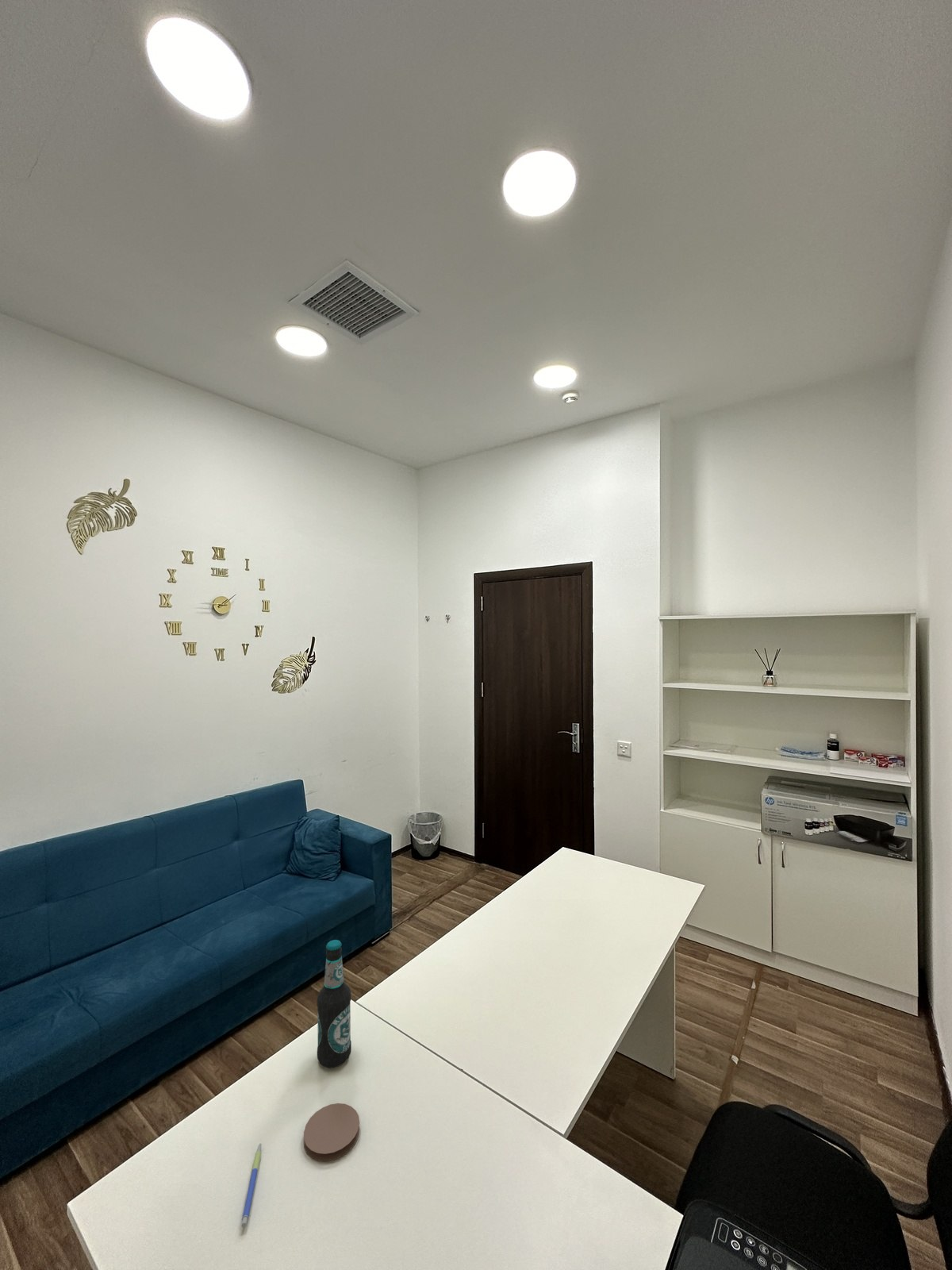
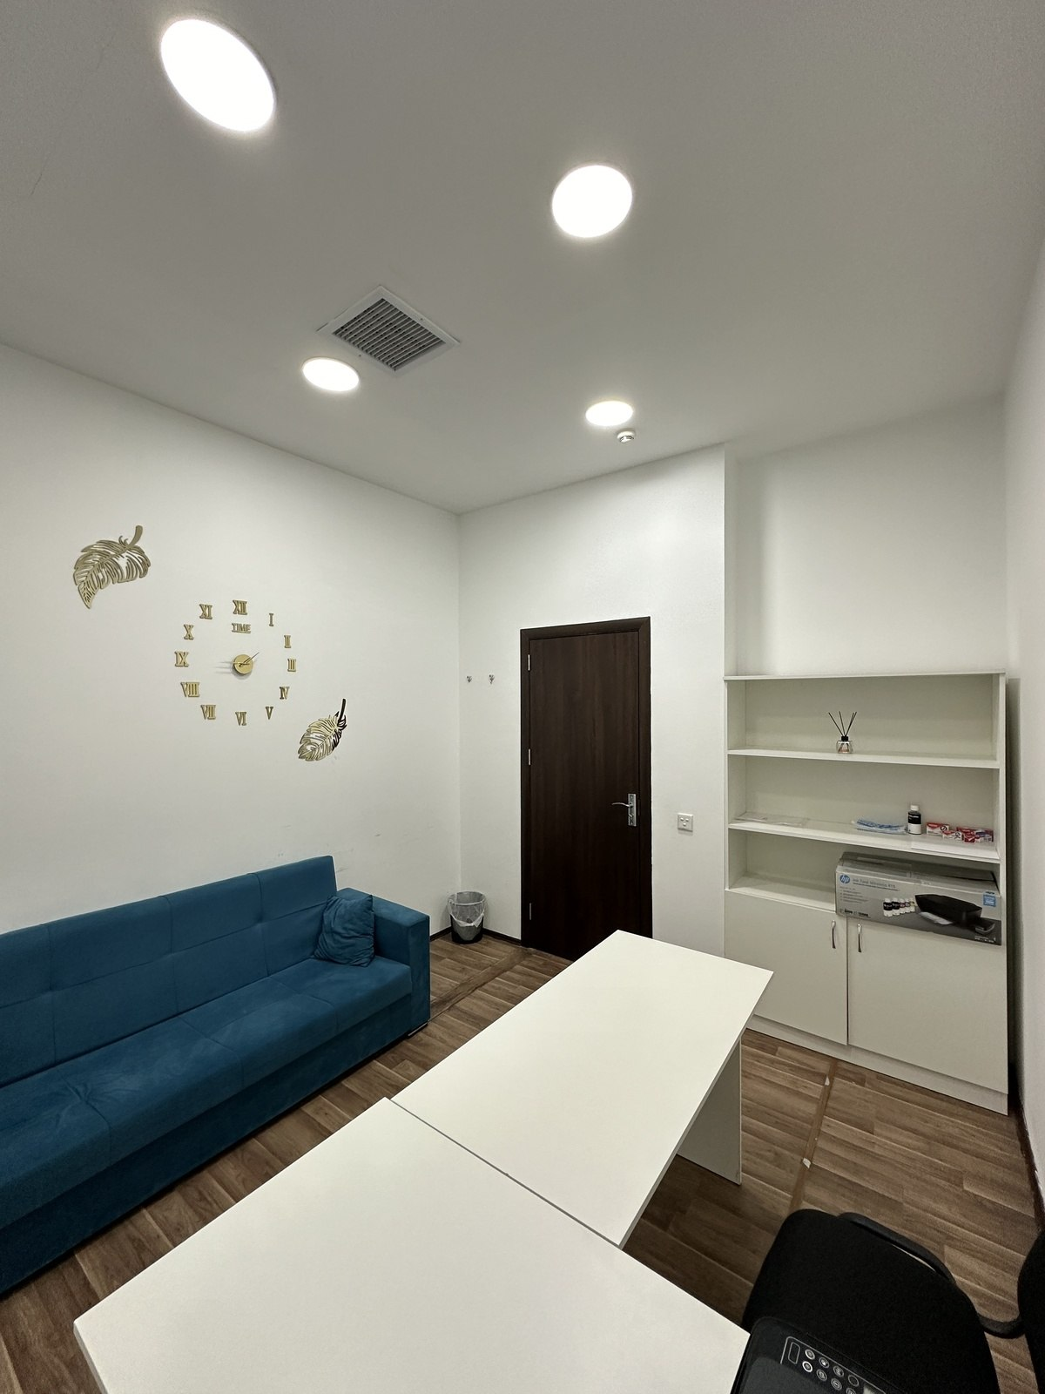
- bottle [316,939,352,1068]
- coaster [303,1103,360,1162]
- pen [241,1143,262,1228]
